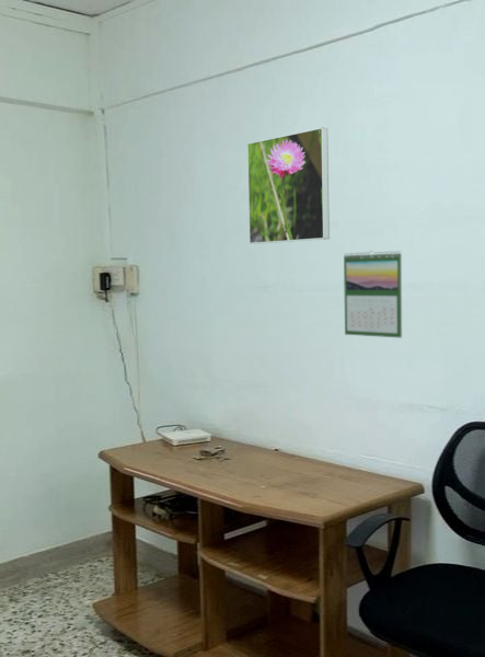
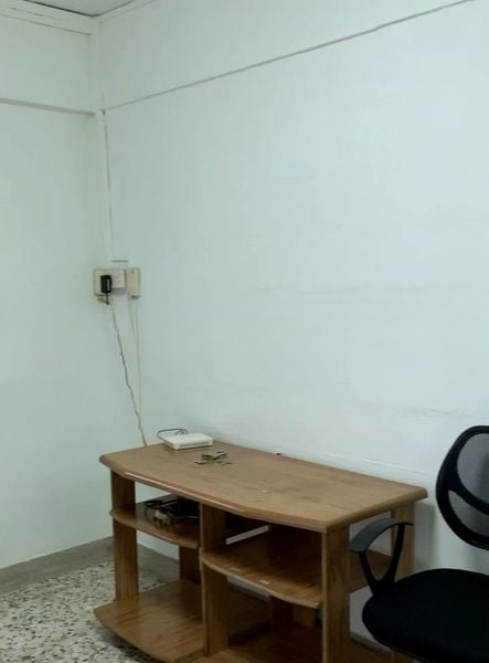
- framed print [246,126,331,245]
- calendar [343,250,403,338]
